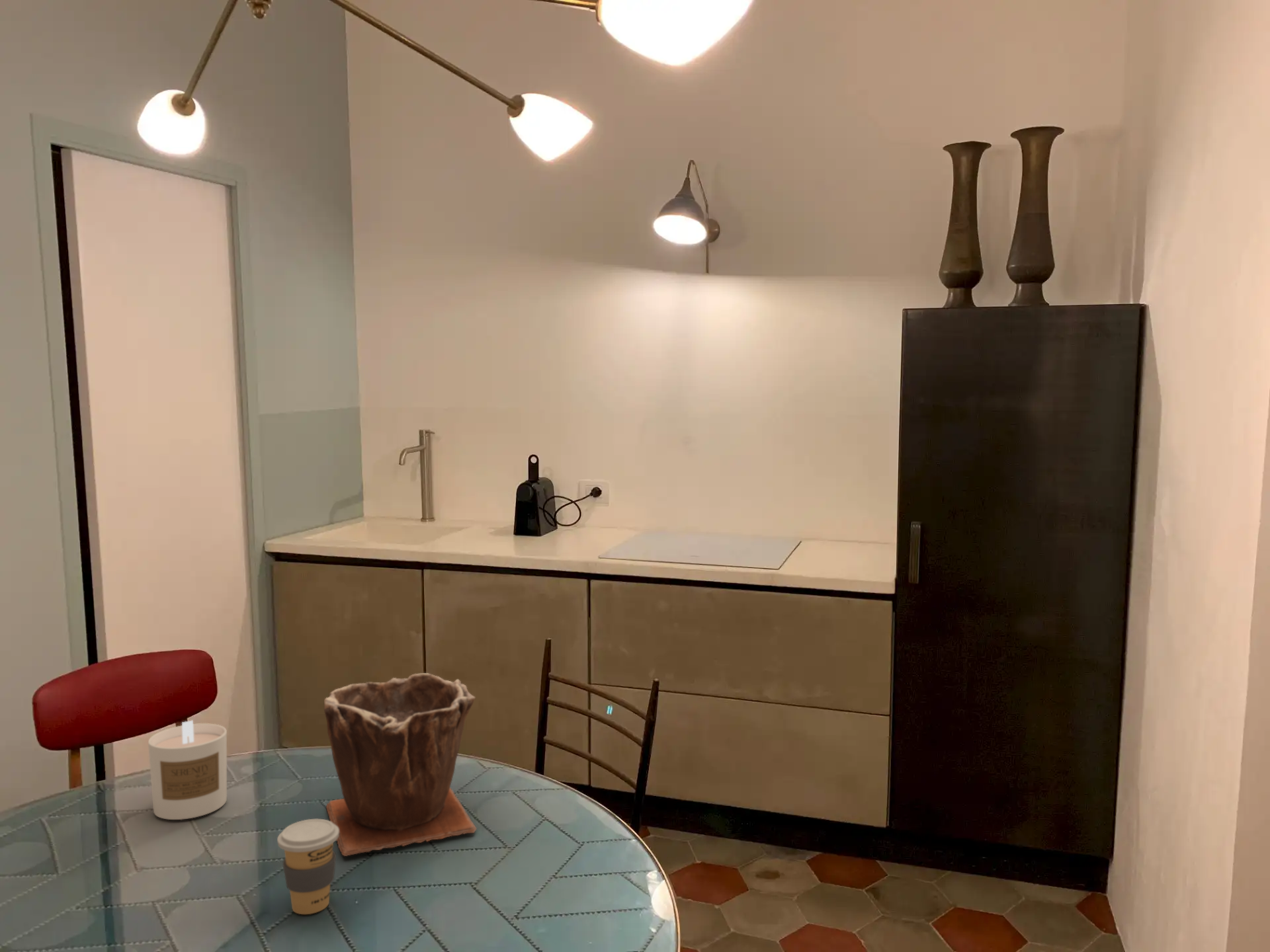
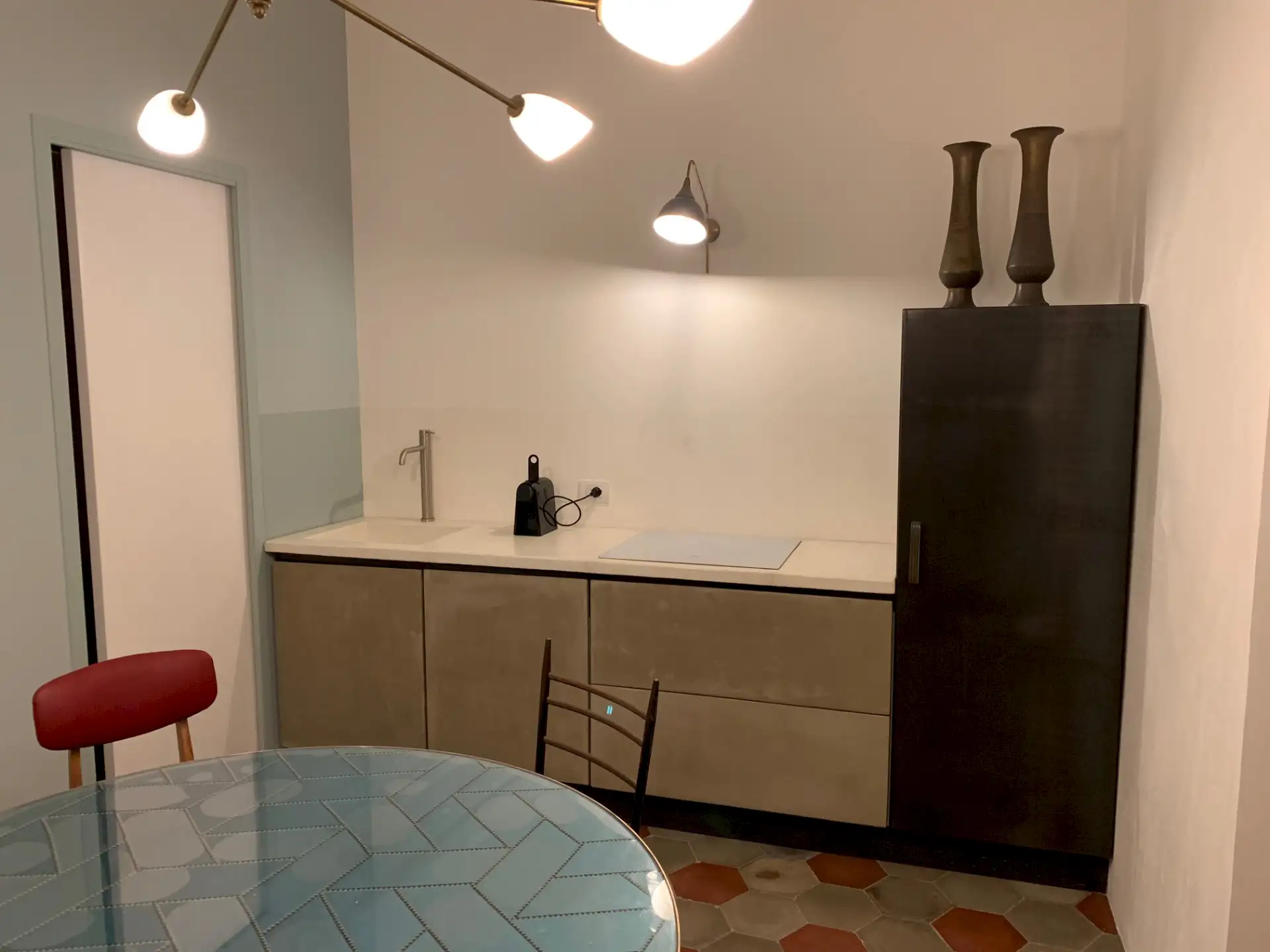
- candle [148,719,228,820]
- coffee cup [276,818,339,915]
- plant pot [323,672,477,857]
